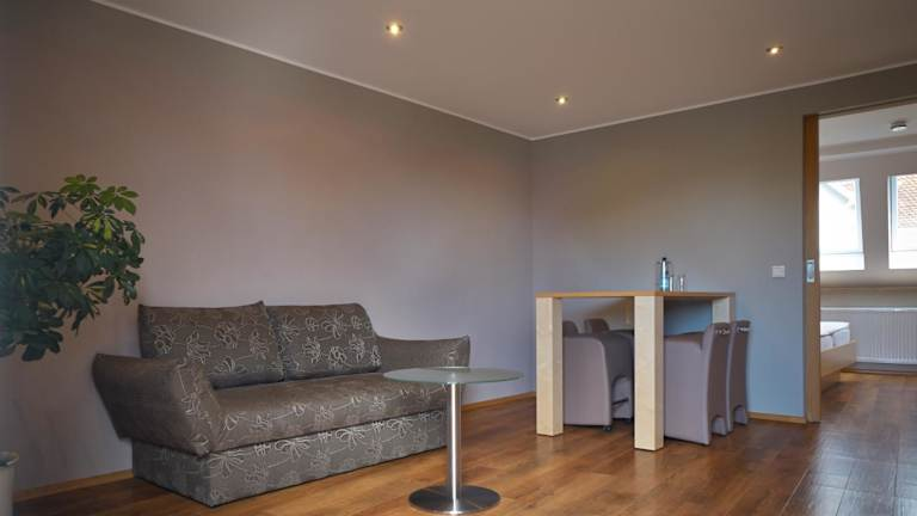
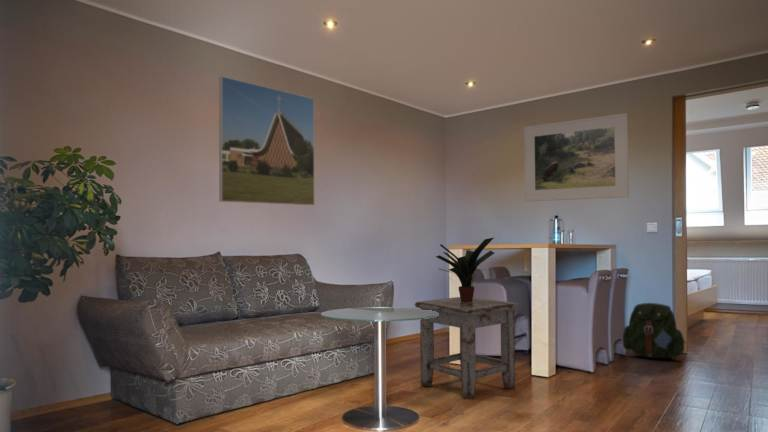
+ backpack [622,302,687,359]
+ potted plant [435,237,495,302]
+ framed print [218,75,315,206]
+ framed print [523,112,630,202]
+ stool [414,296,520,401]
